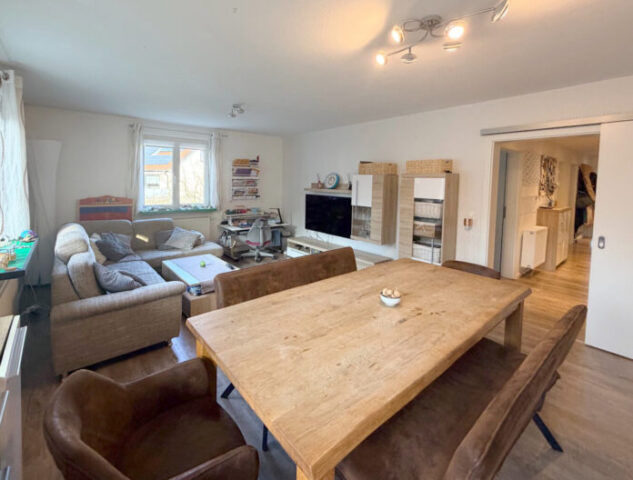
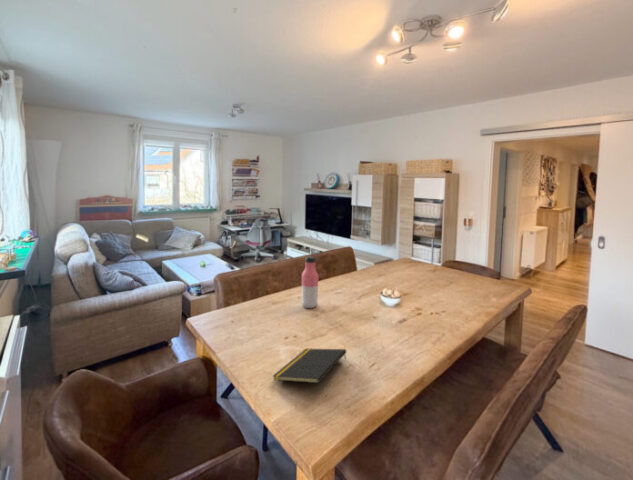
+ water bottle [300,256,320,309]
+ notepad [272,347,347,384]
